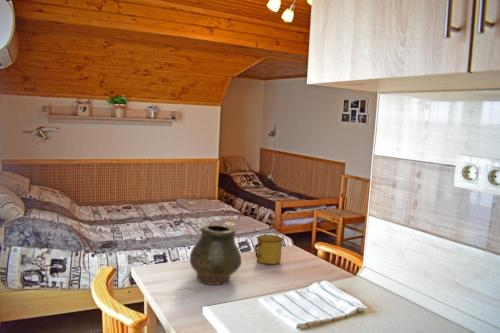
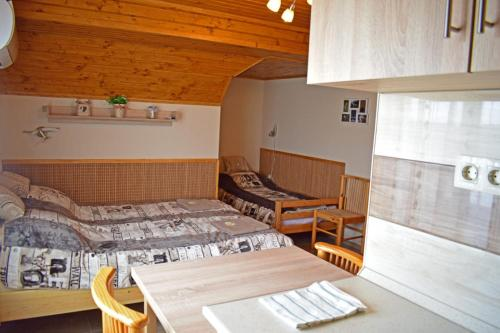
- mug [254,234,284,265]
- vase [189,223,242,286]
